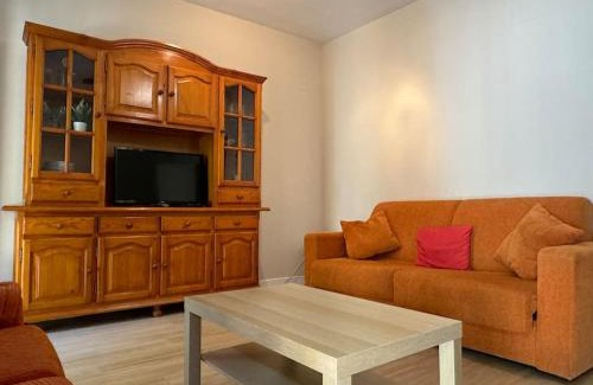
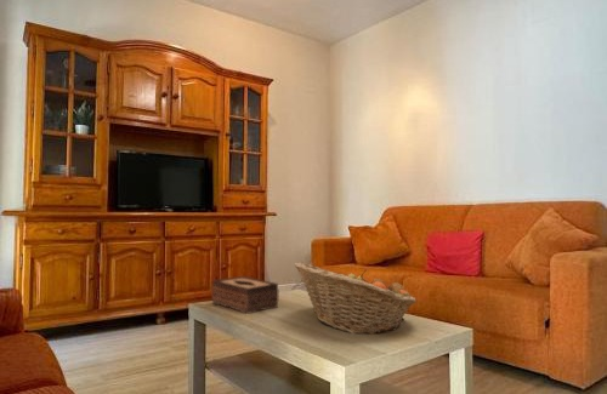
+ fruit basket [293,261,418,336]
+ tissue box [211,275,279,315]
